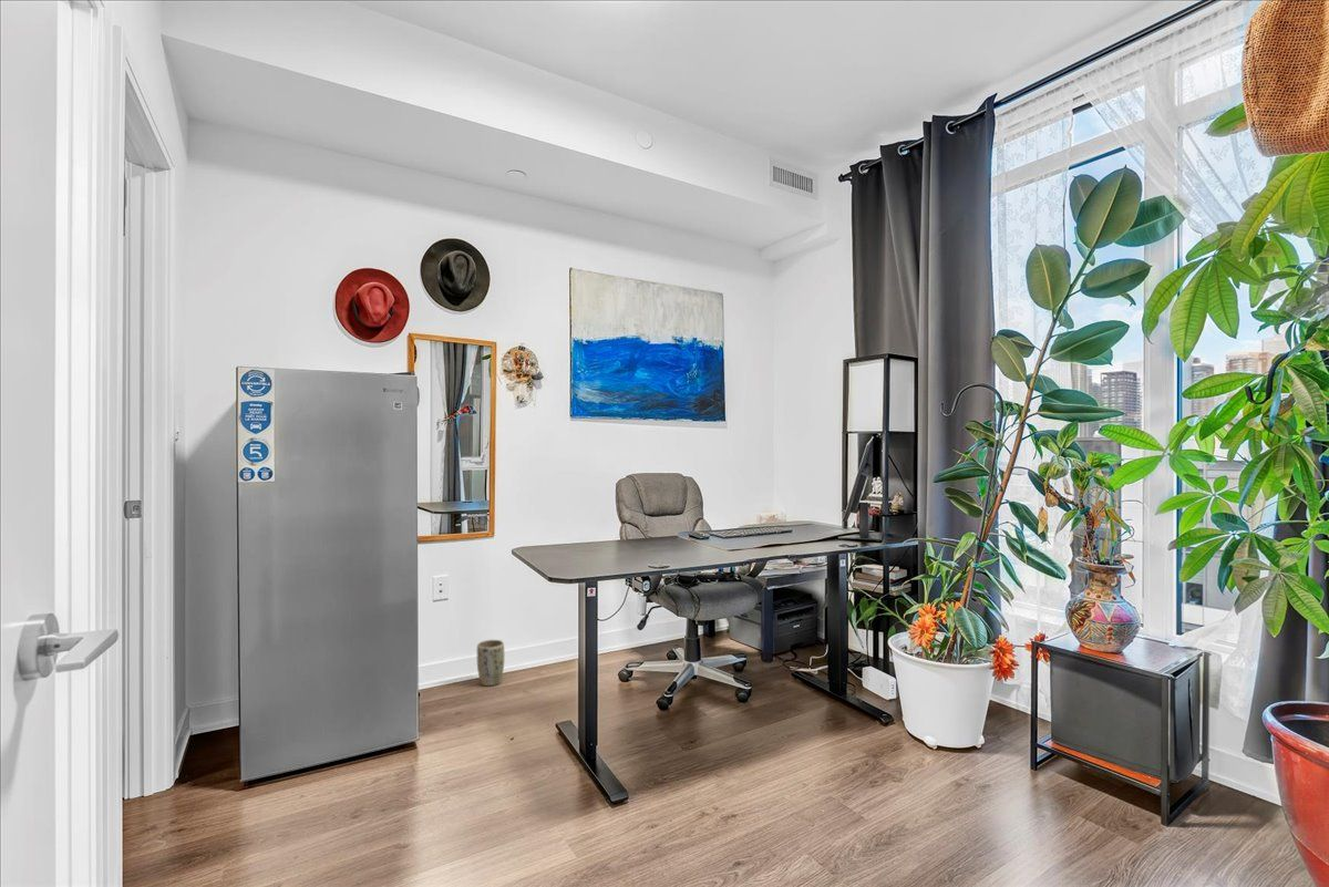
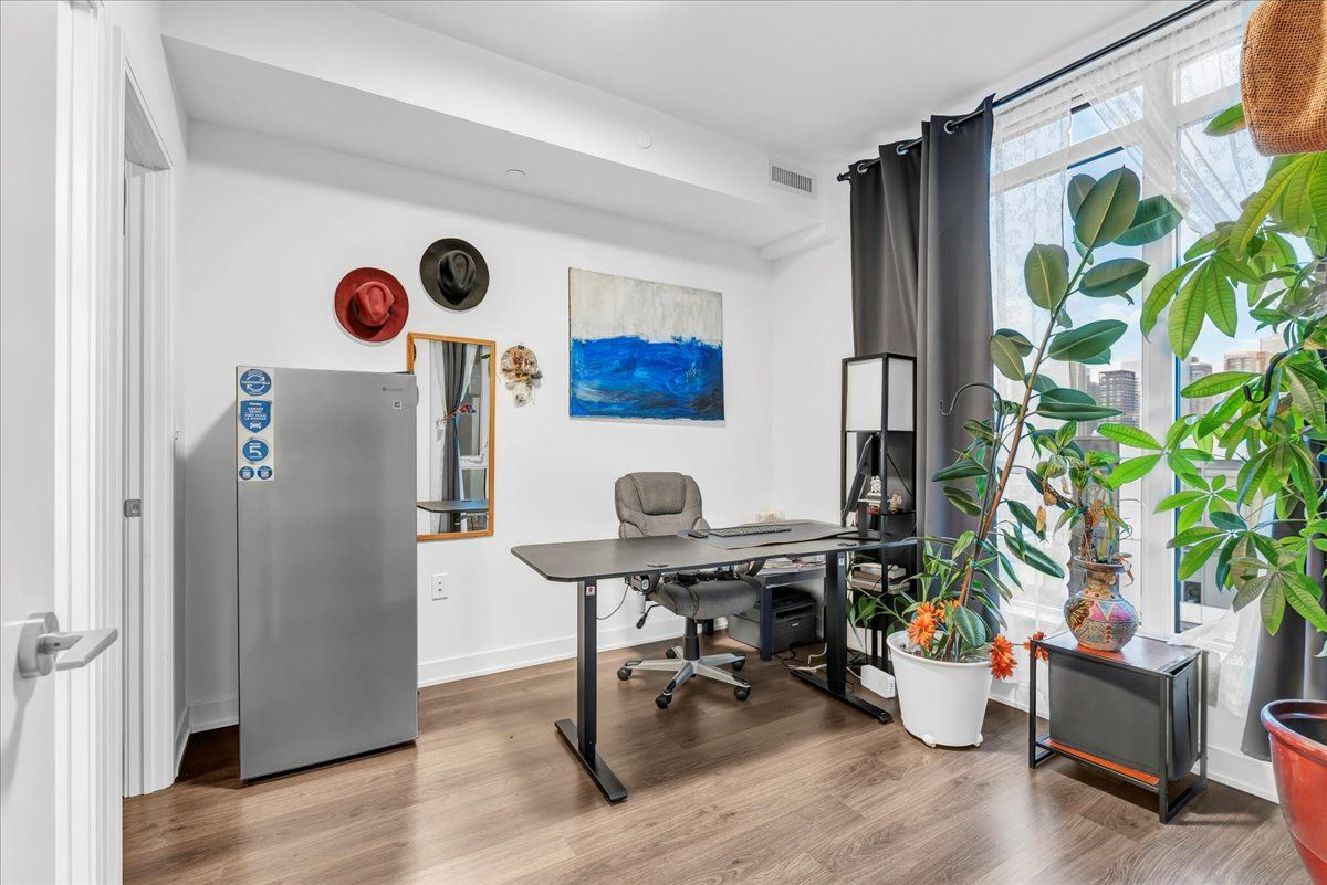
- plant pot [476,639,505,687]
